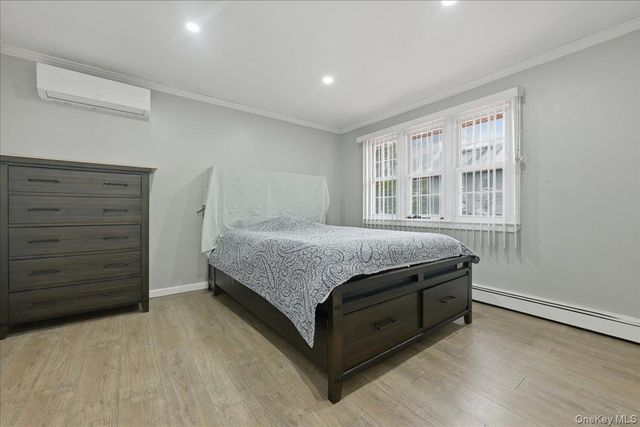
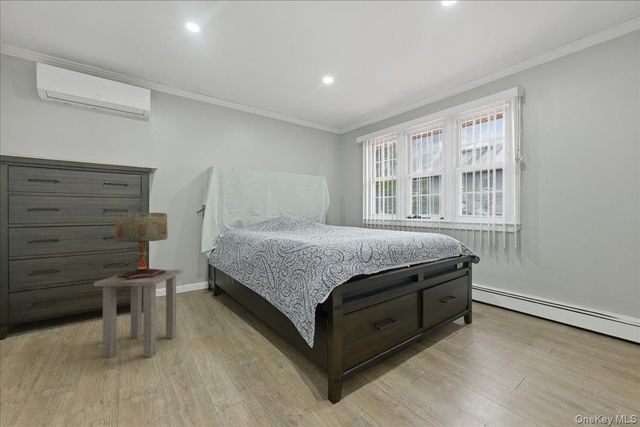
+ side table [93,269,183,358]
+ table lamp [114,212,169,280]
